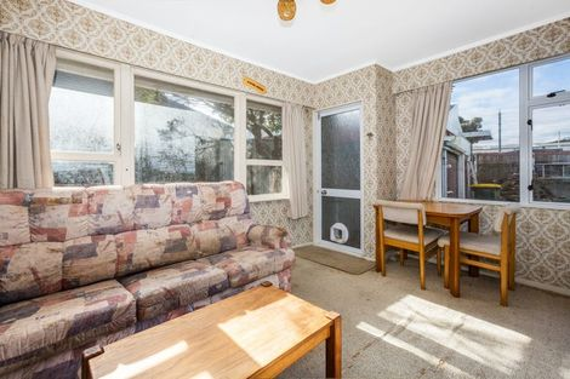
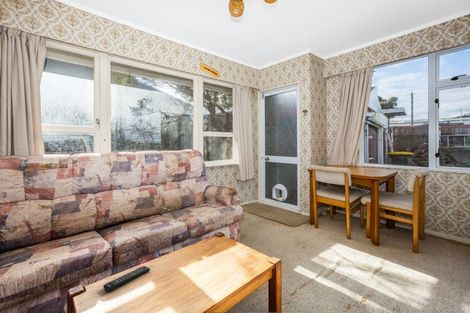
+ remote control [103,265,151,292]
